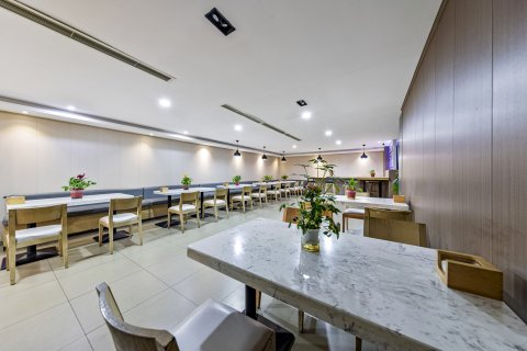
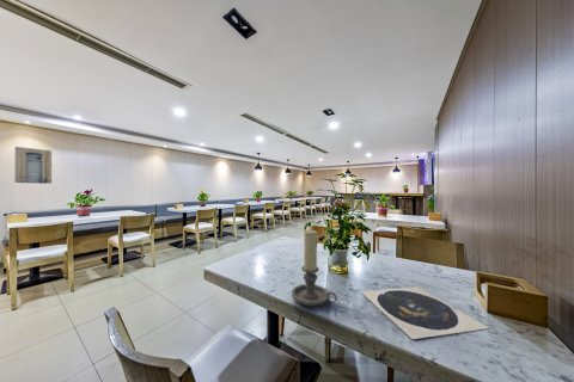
+ candle holder [291,228,338,307]
+ wall art [13,146,53,185]
+ plate [360,285,490,340]
